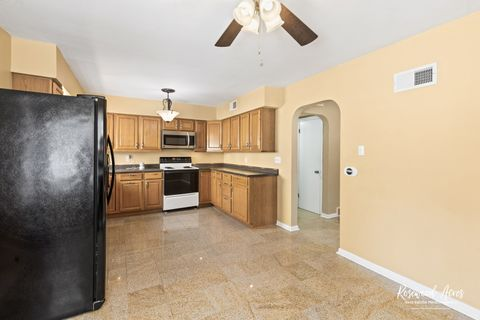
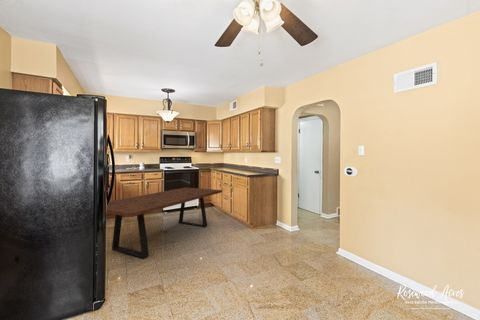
+ dining table [106,187,223,259]
